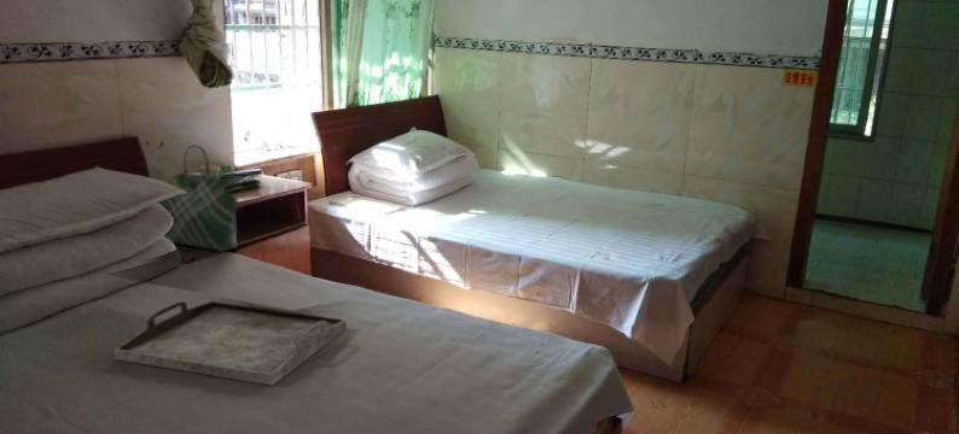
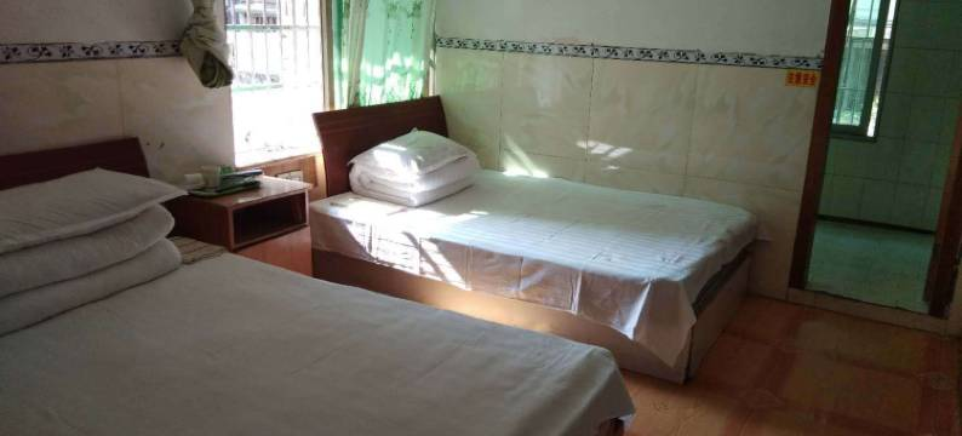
- serving tray [114,300,348,387]
- tote bag [161,143,238,253]
